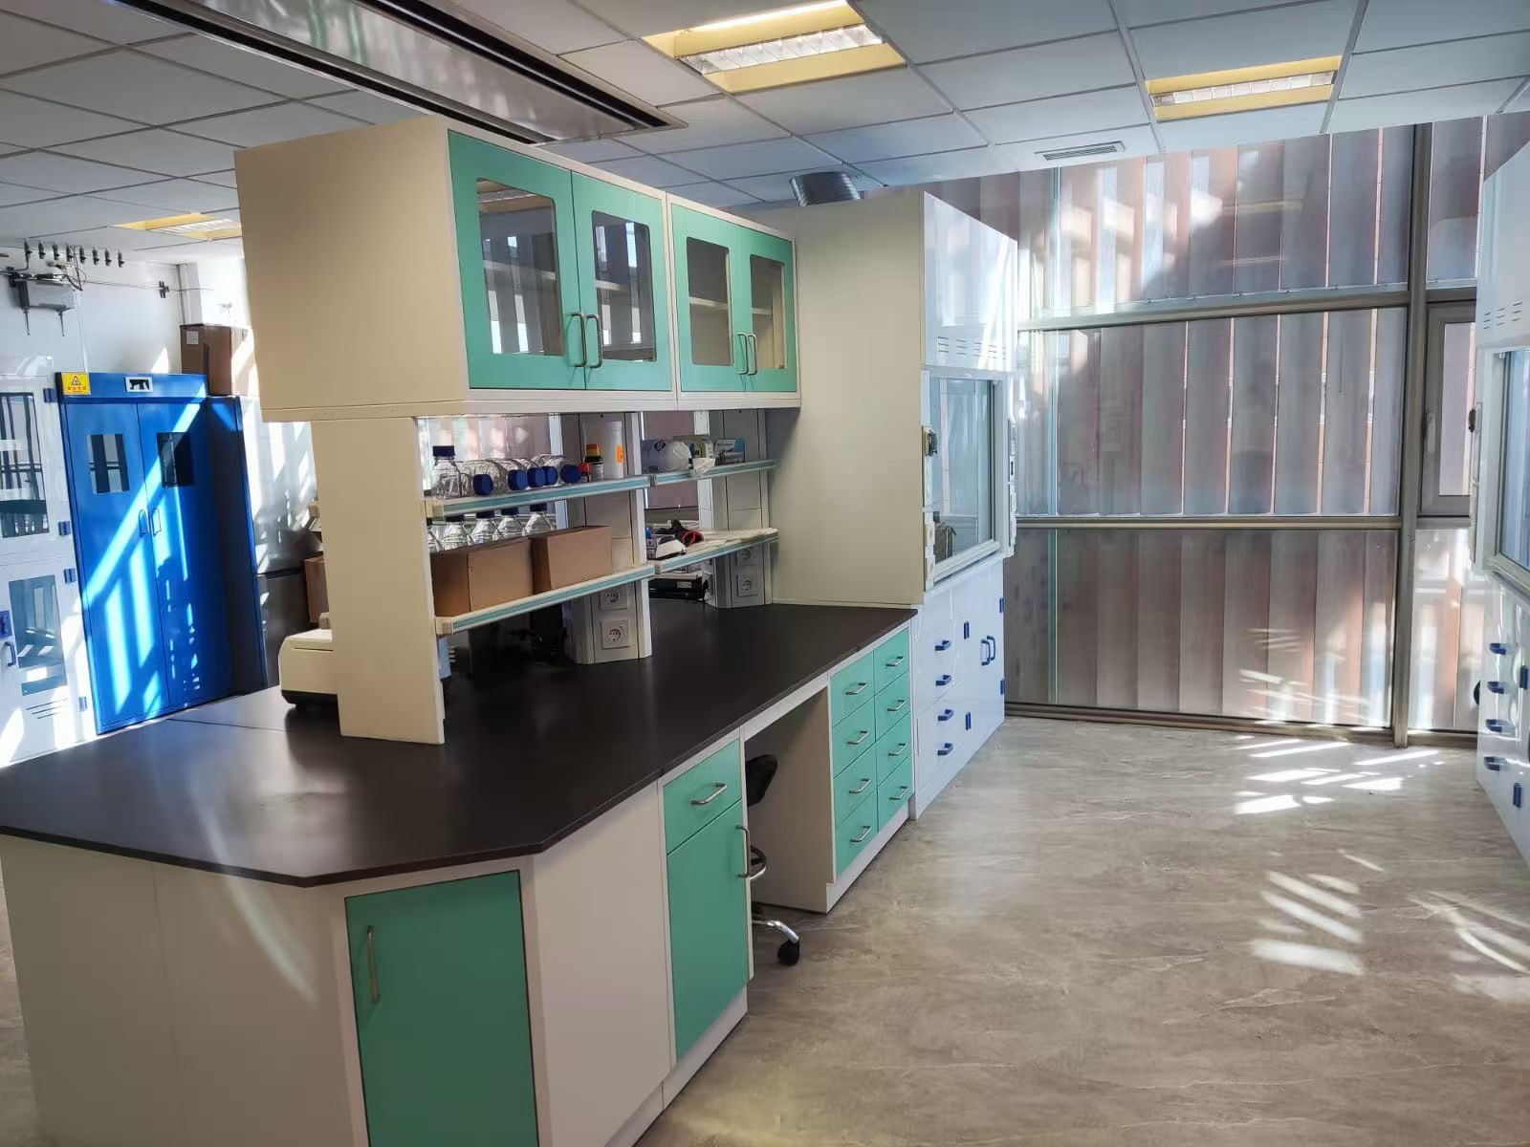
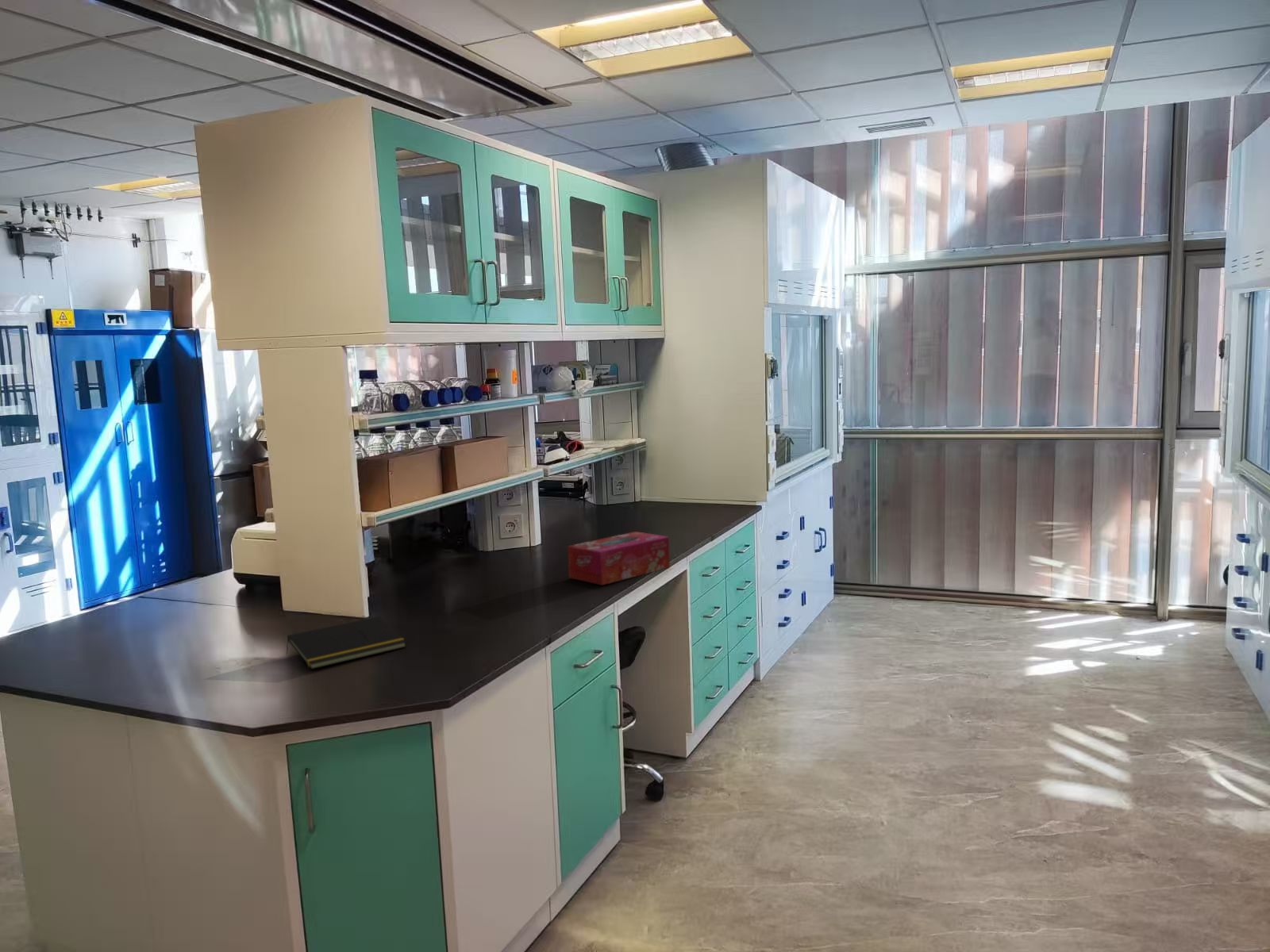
+ notepad [286,616,407,670]
+ tissue box [567,531,671,586]
